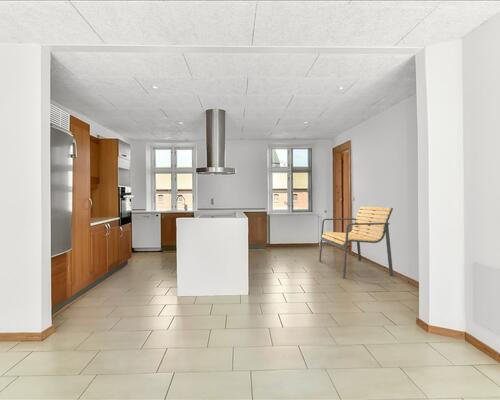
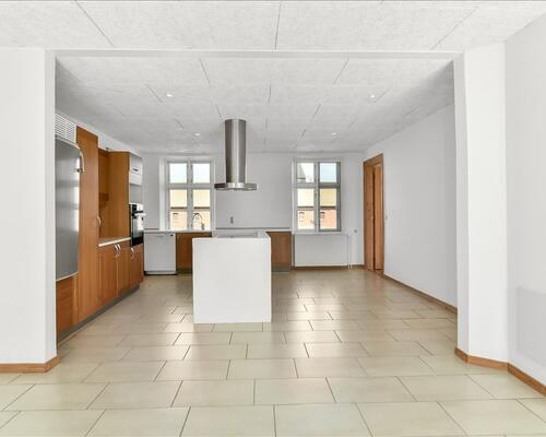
- bench [318,206,394,279]
